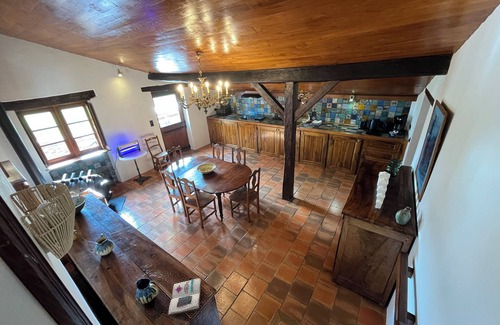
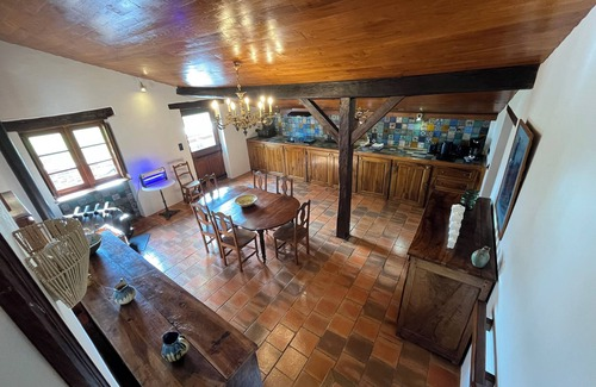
- book [167,277,202,317]
